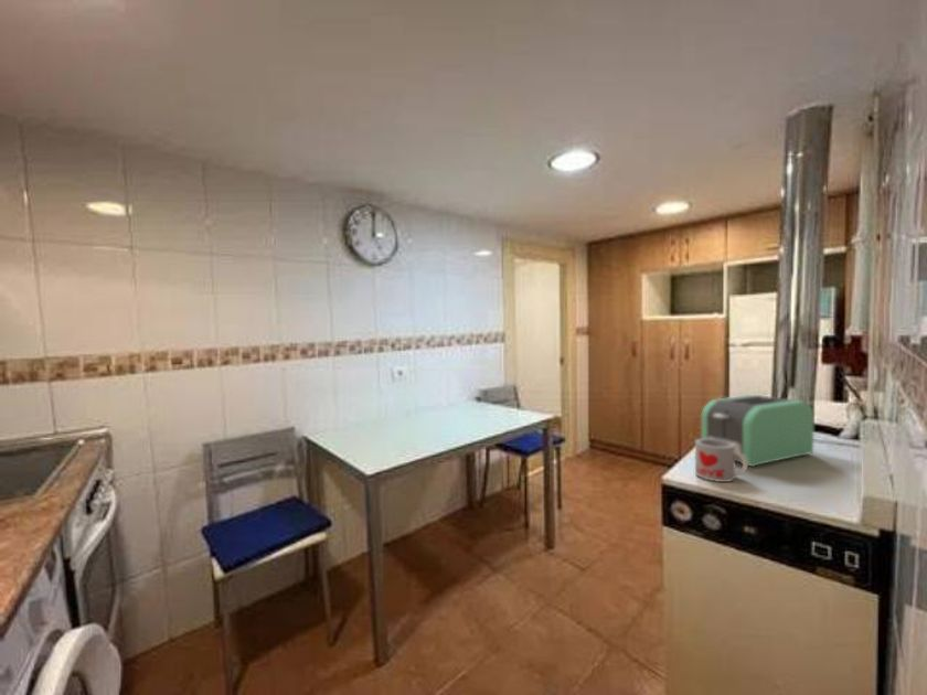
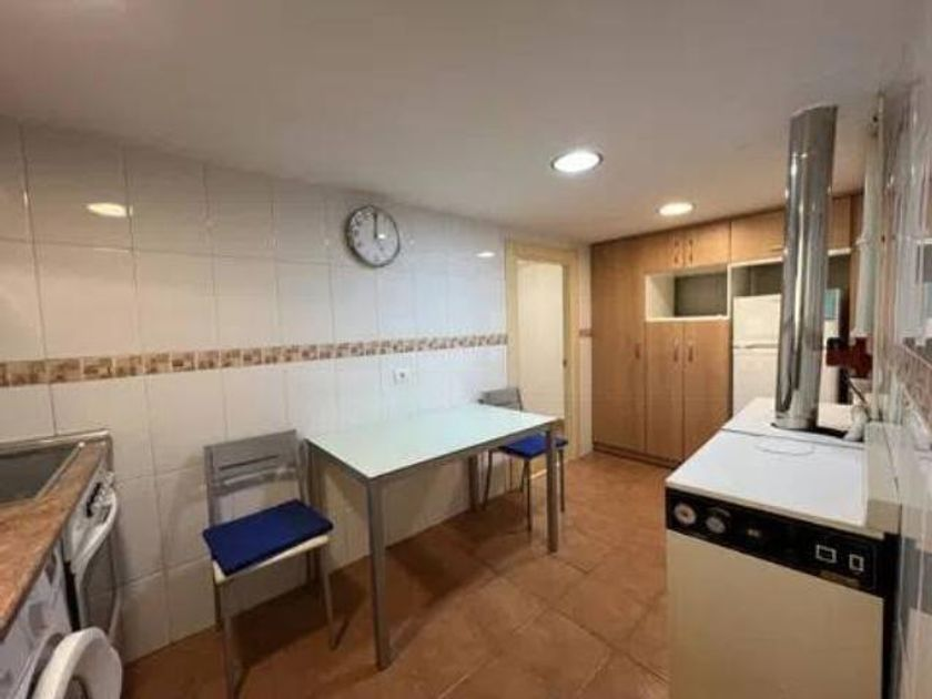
- mug [694,438,749,483]
- toaster [701,394,814,468]
